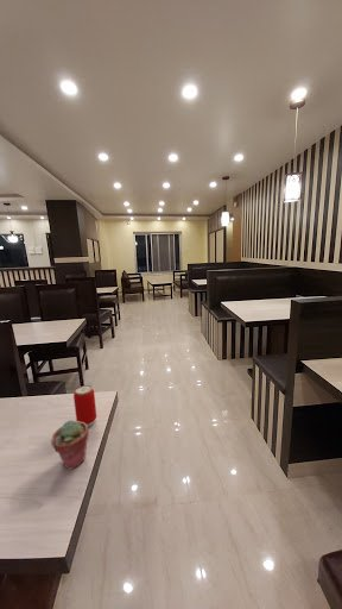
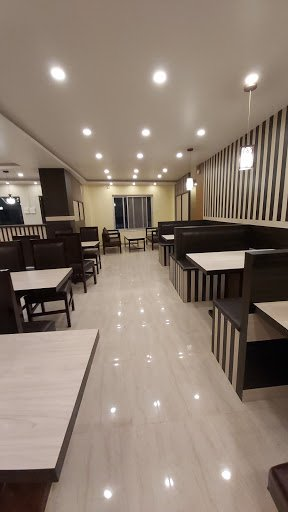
- beverage can [72,384,97,427]
- potted succulent [51,419,90,471]
